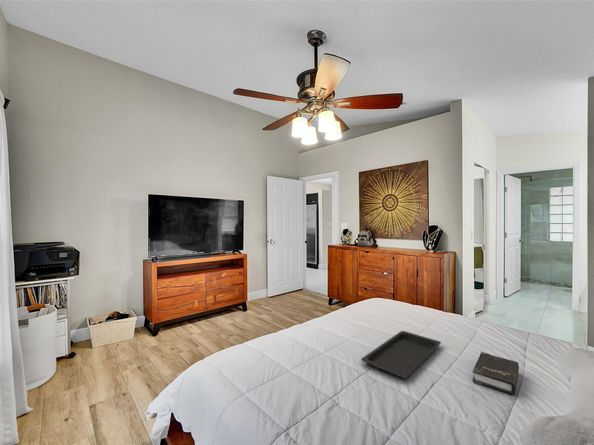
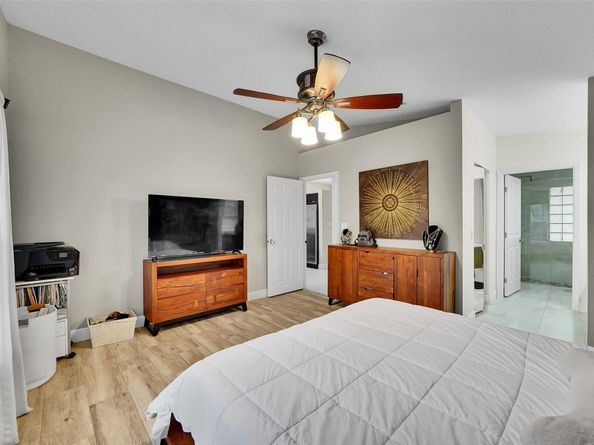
- serving tray [360,330,442,379]
- hardback book [472,351,520,396]
